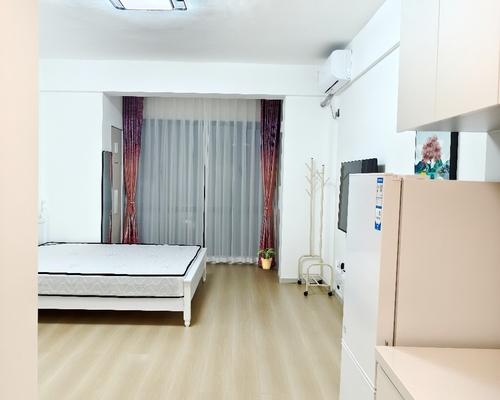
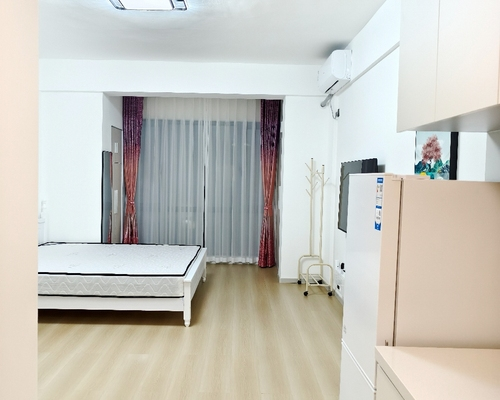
- potted plant [257,248,278,270]
